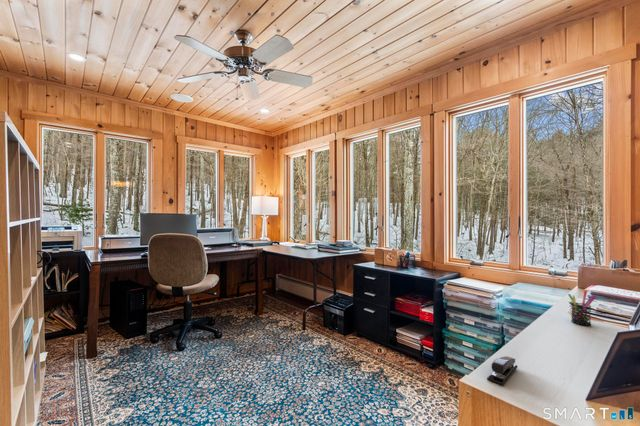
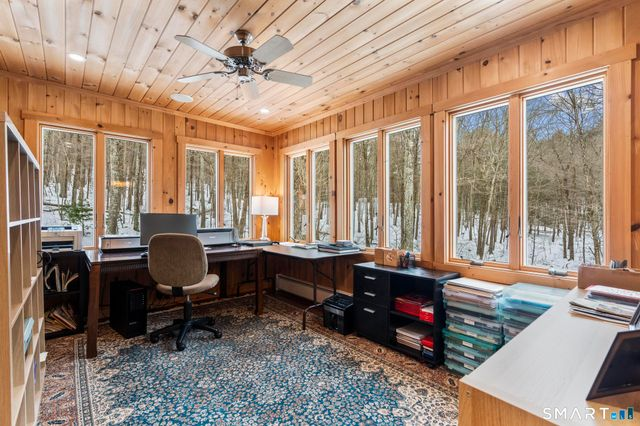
- stapler [486,355,519,386]
- pen holder [567,290,596,327]
